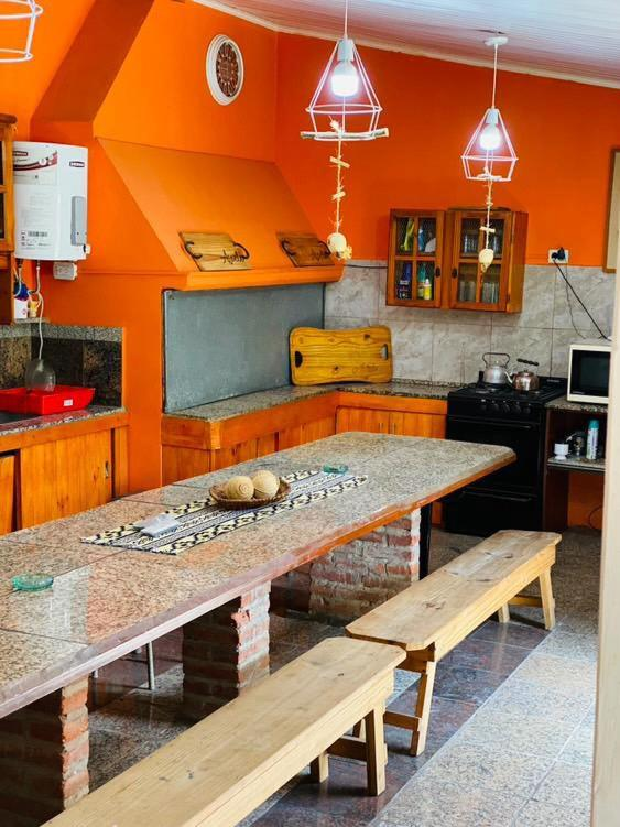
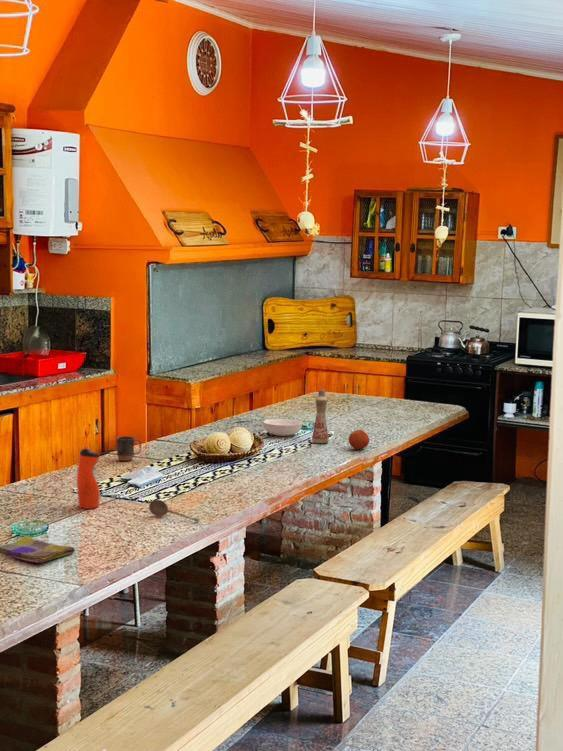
+ water bottle [76,445,101,510]
+ dish towel [0,535,76,564]
+ bottle [311,388,330,444]
+ serving bowl [262,418,303,437]
+ fruit [348,429,370,450]
+ soupspoon [148,498,201,524]
+ mug [116,435,142,462]
